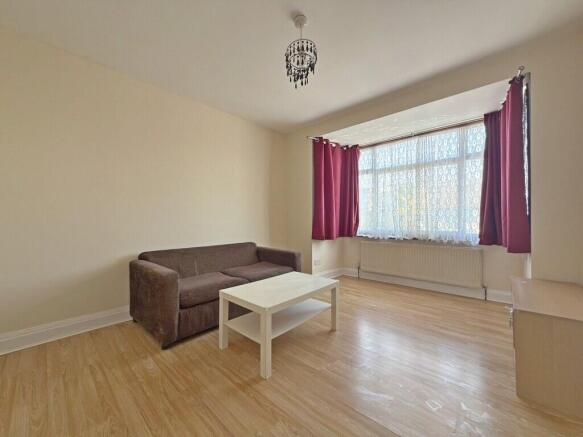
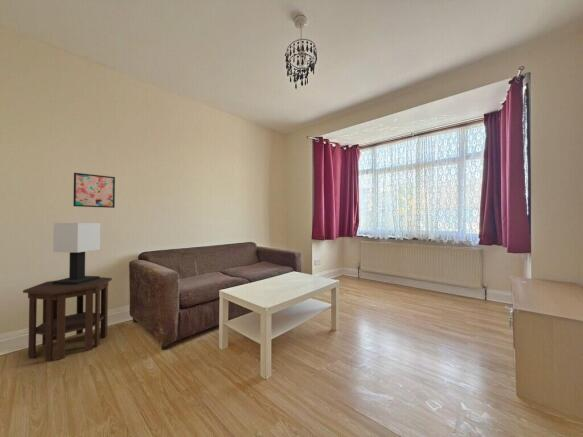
+ wall art [72,172,116,209]
+ side table [22,276,113,362]
+ table lamp [52,222,101,285]
